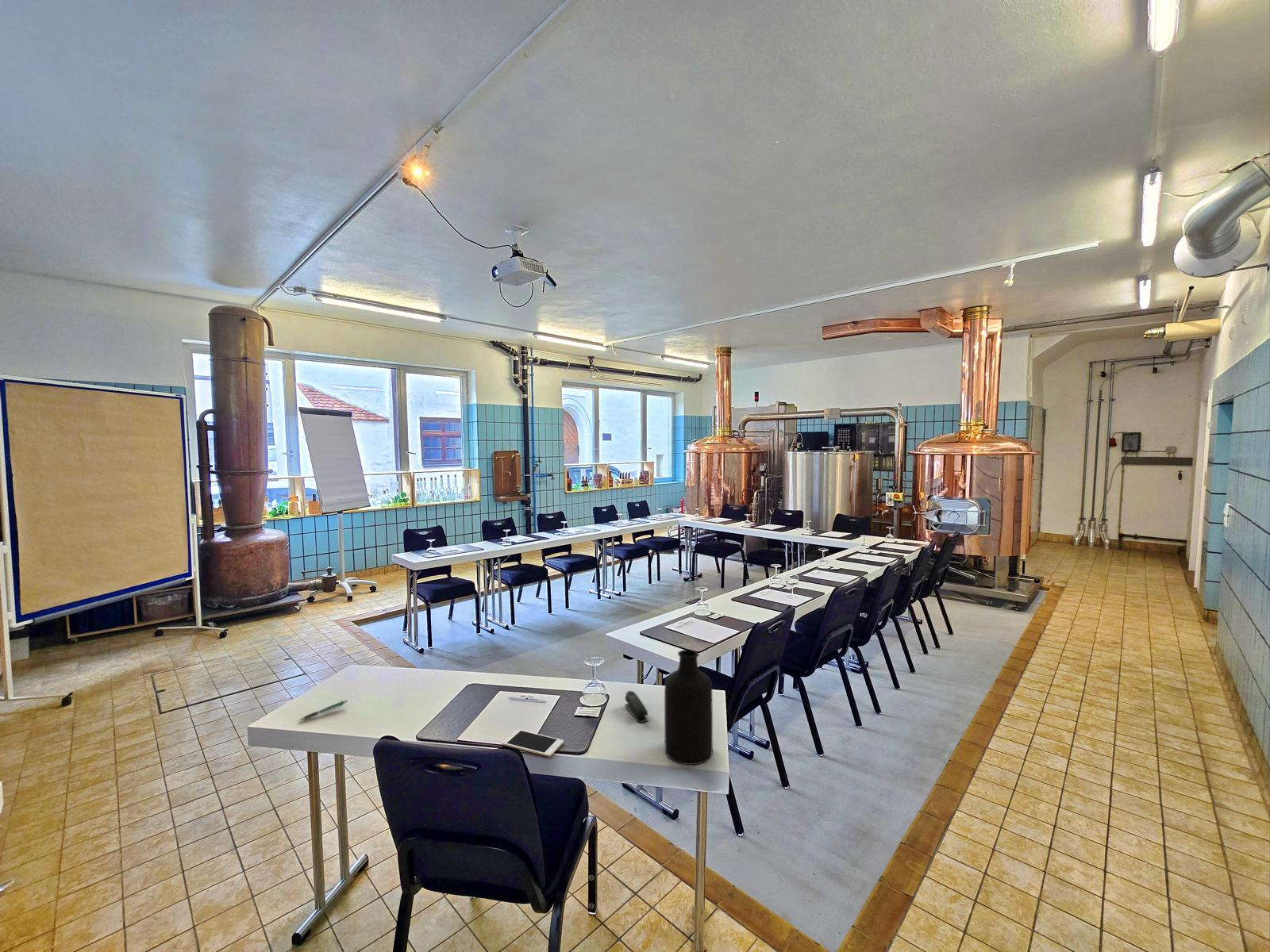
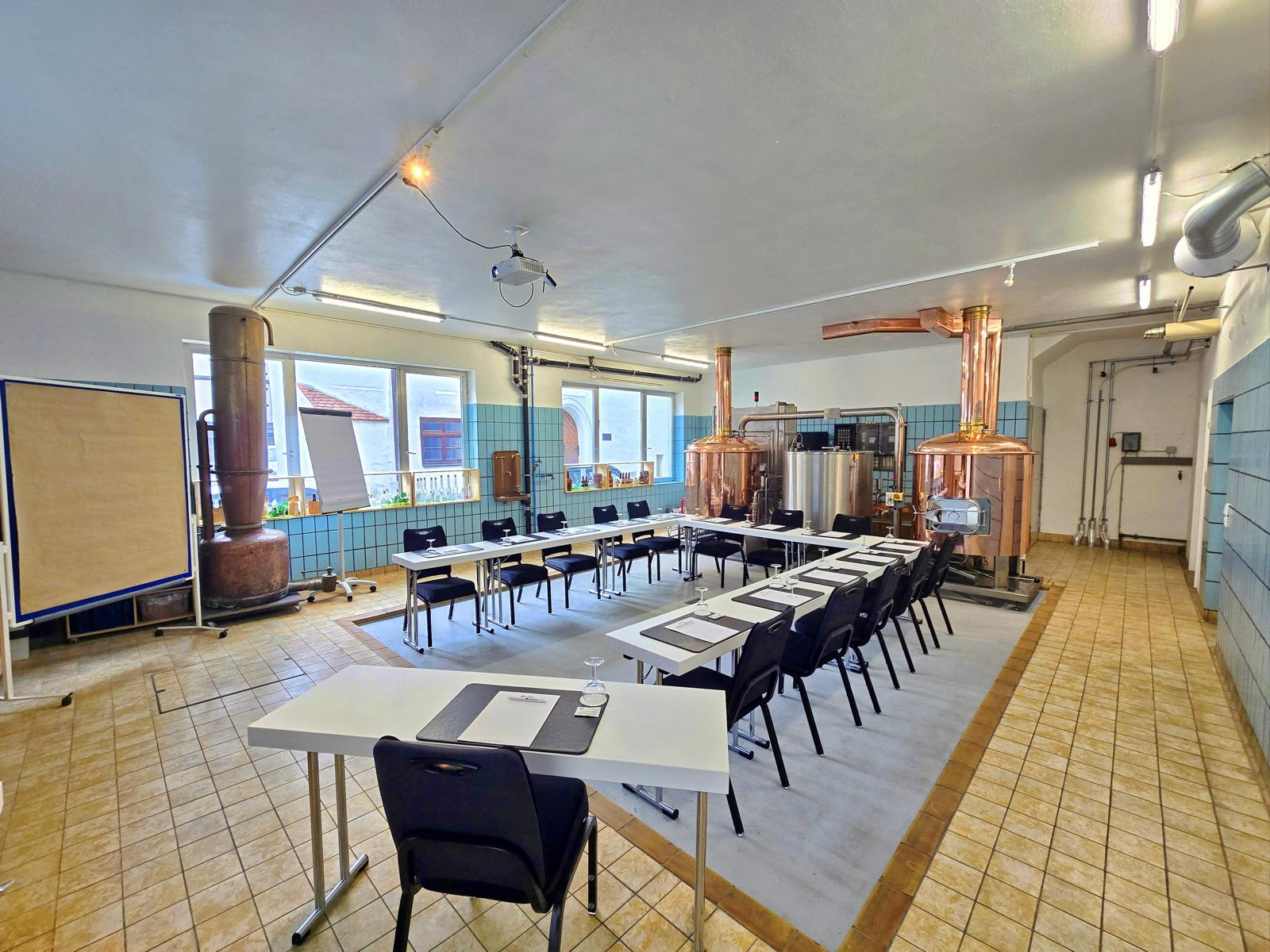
- cell phone [502,729,564,758]
- pen [298,699,348,721]
- bottle [664,649,714,766]
- stapler [624,690,649,724]
